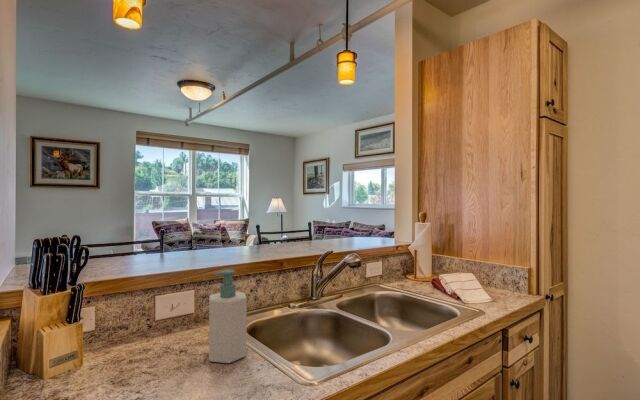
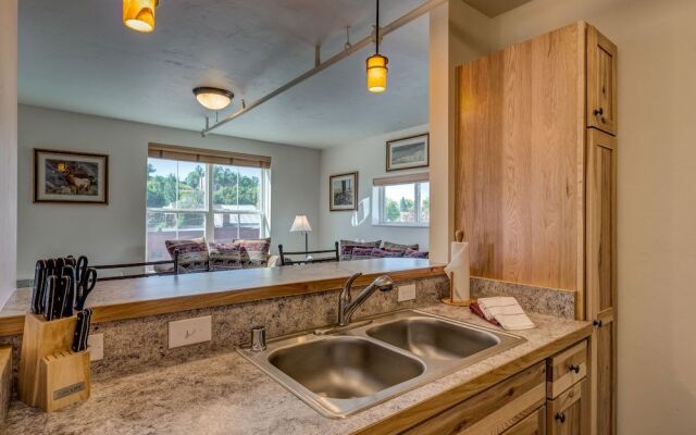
- soap bottle [208,269,248,364]
